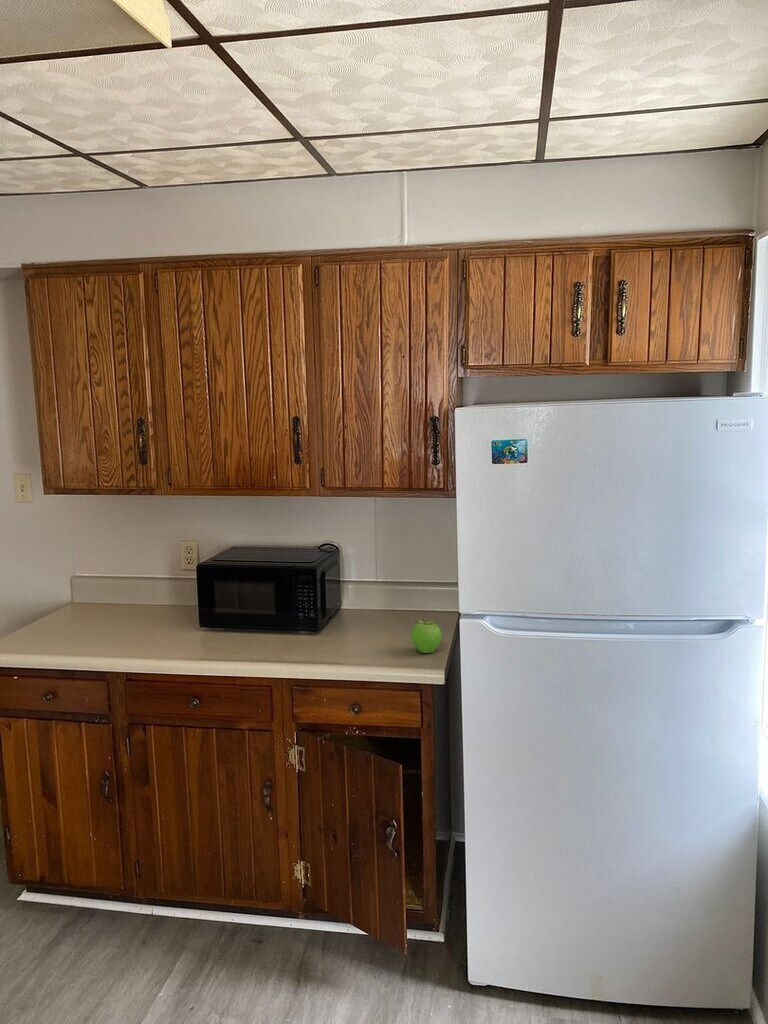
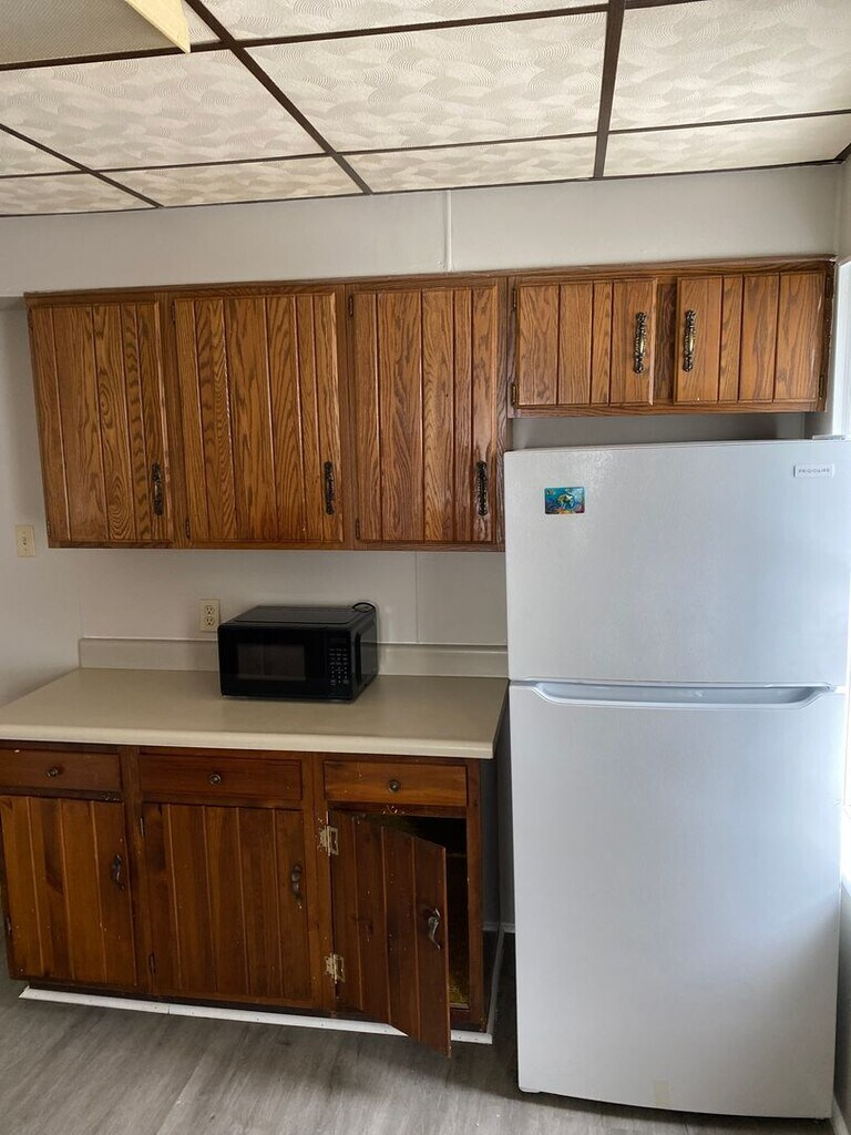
- fruit [410,619,442,654]
